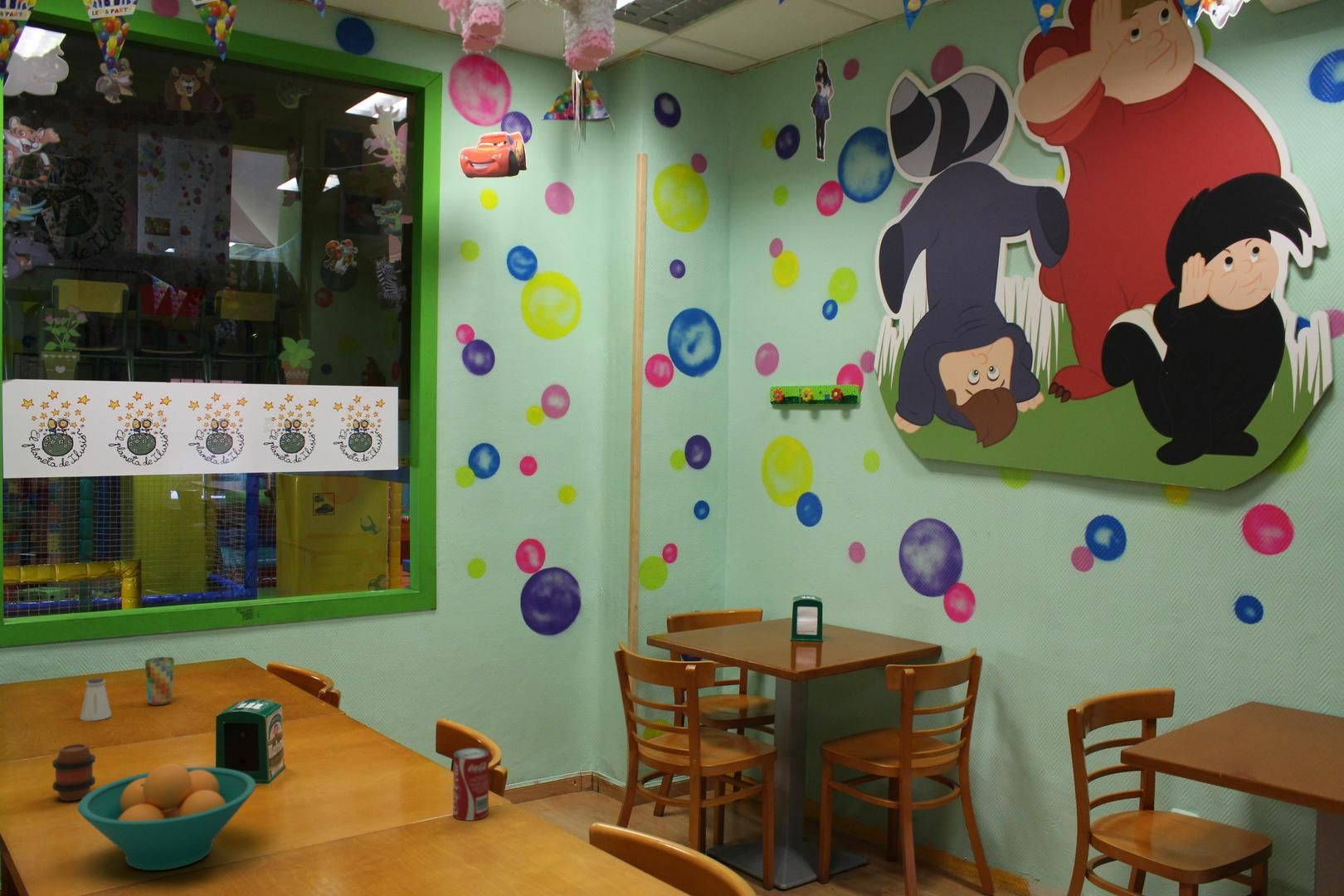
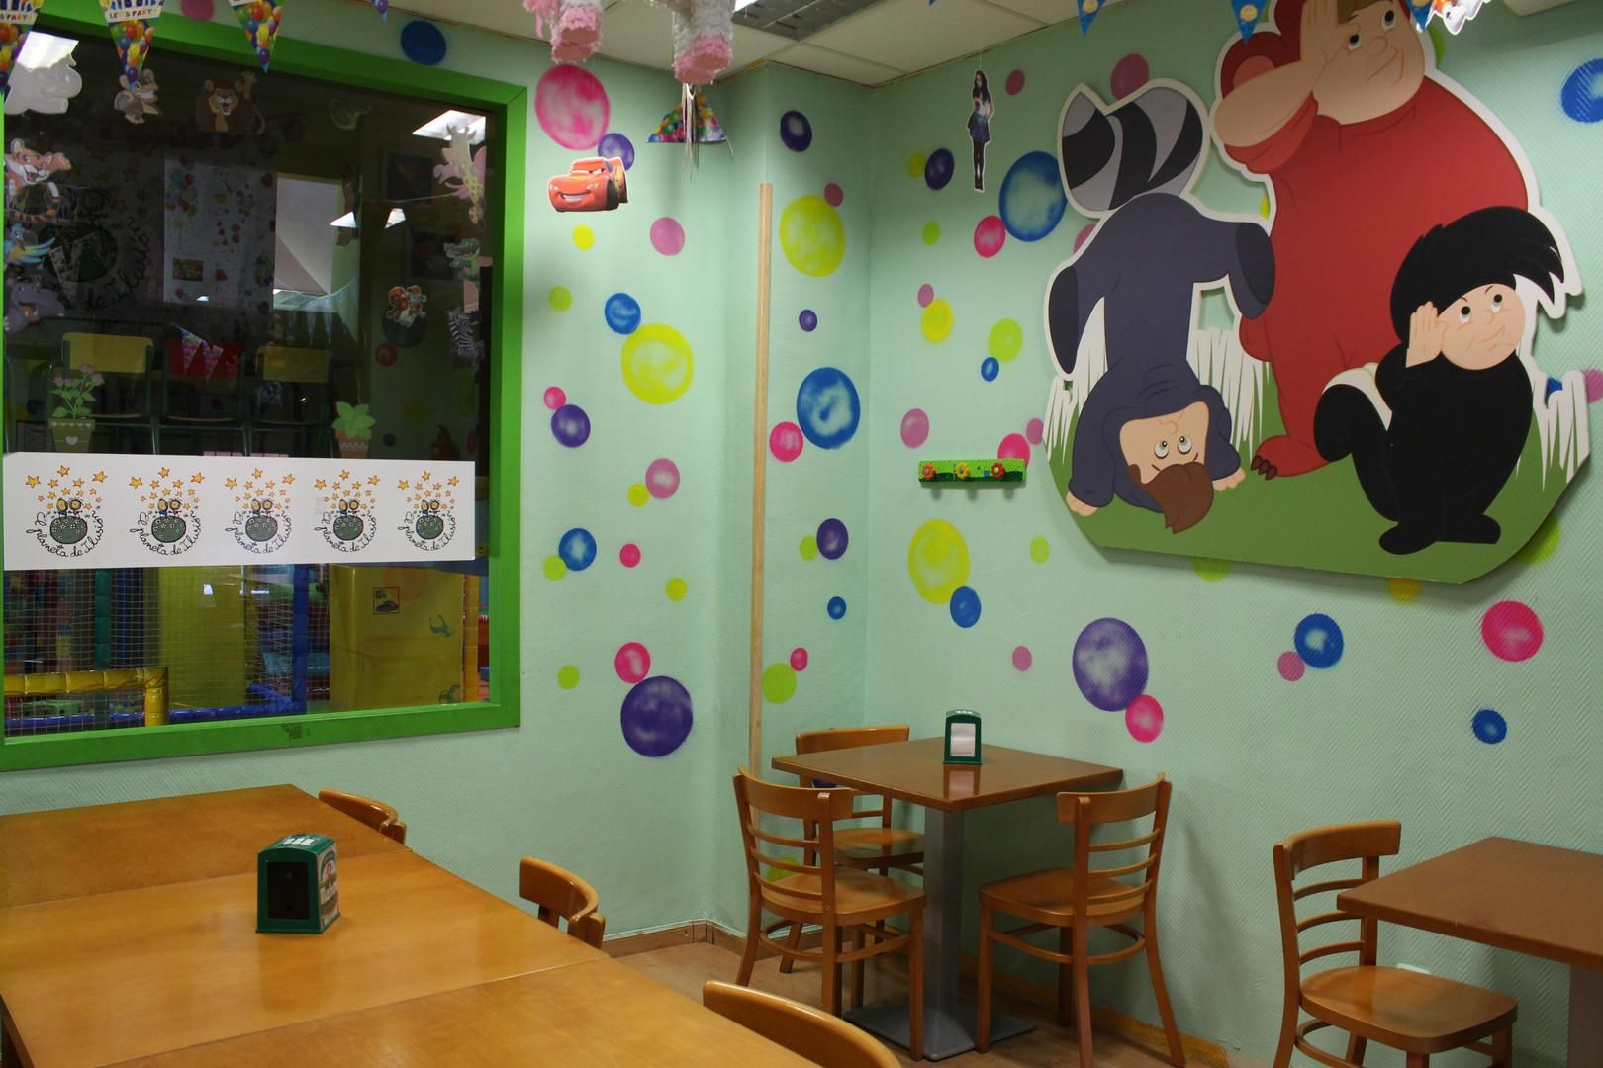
- saltshaker [79,677,113,722]
- beverage can [452,747,489,821]
- cup [144,656,175,706]
- fruit bowl [77,762,256,871]
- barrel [51,743,96,801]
